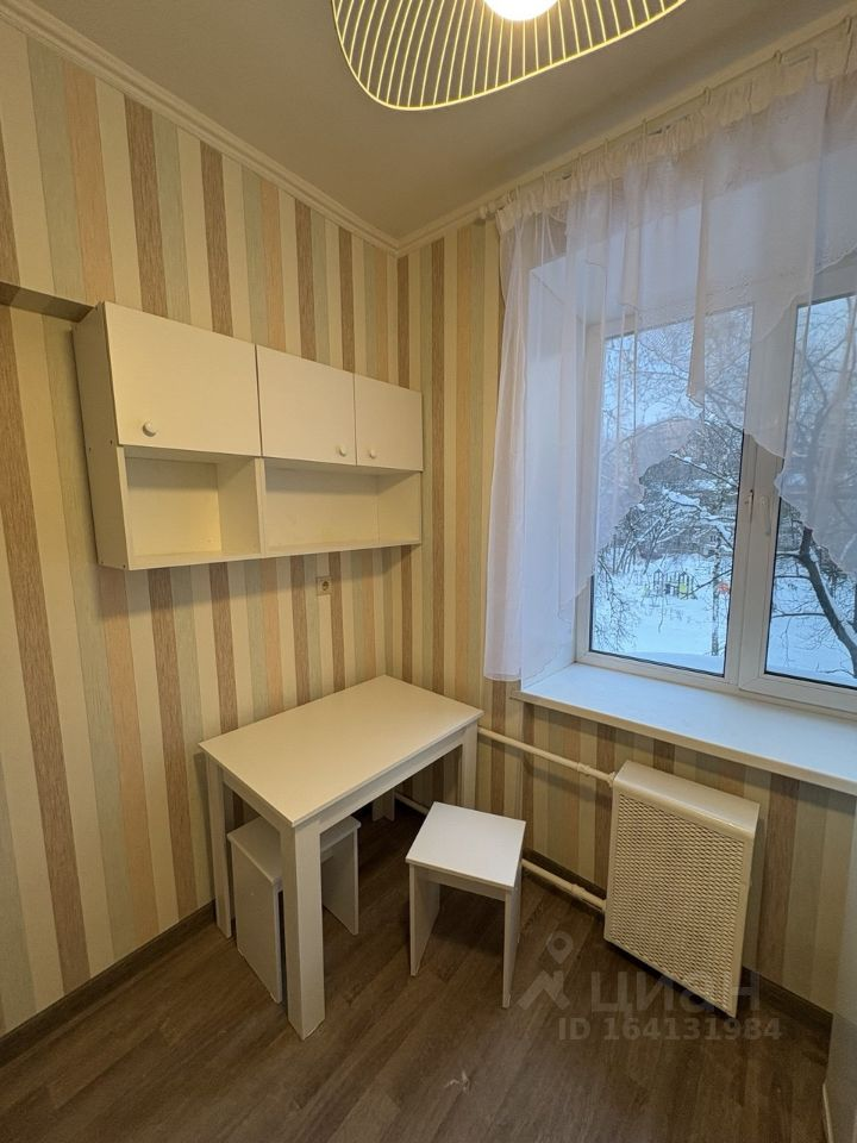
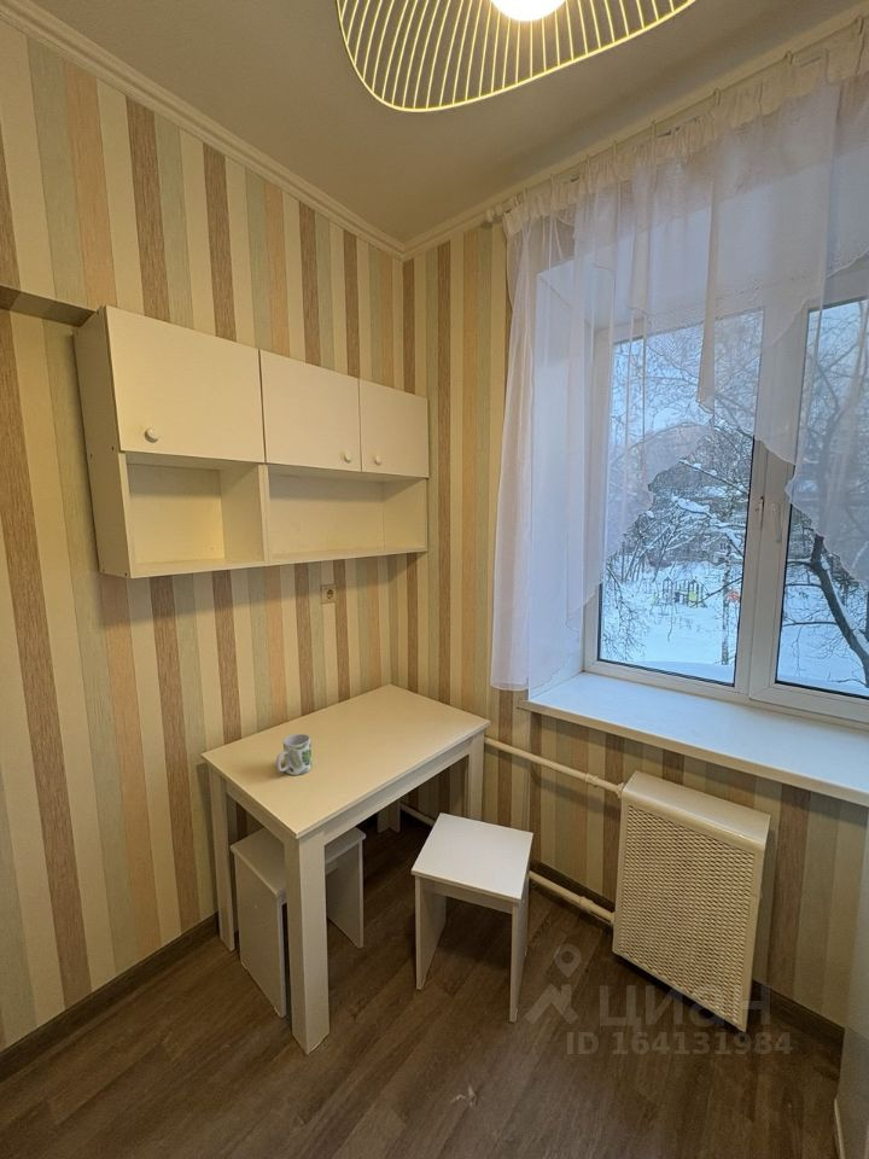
+ mug [275,733,313,776]
